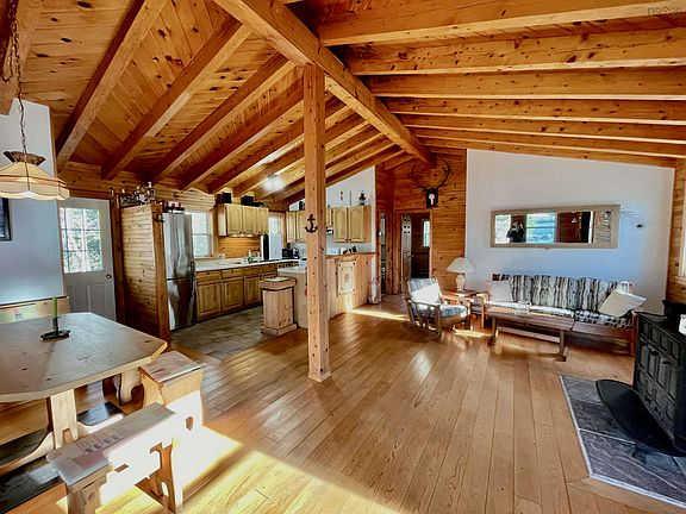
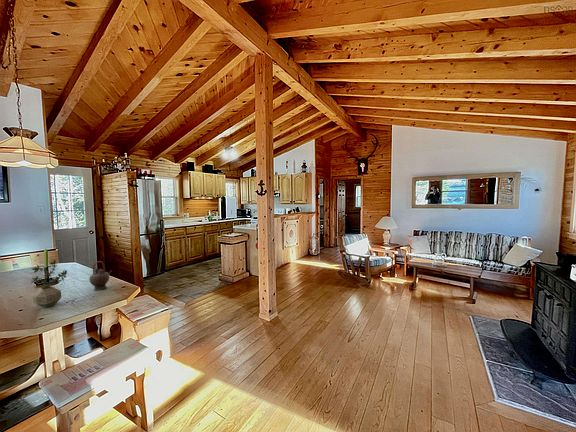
+ teapot [88,260,112,291]
+ potted plant [30,259,68,309]
